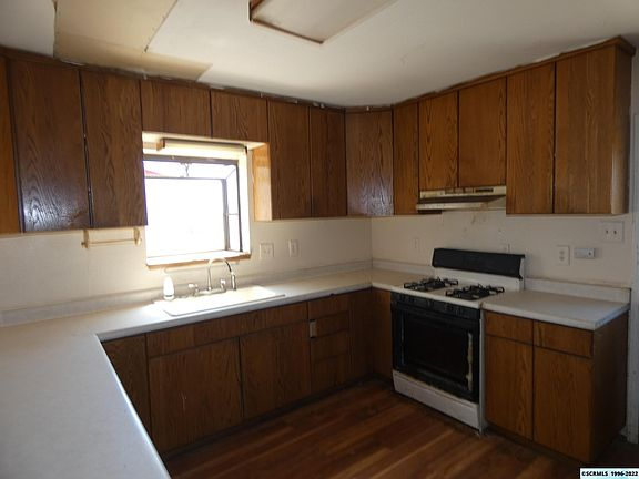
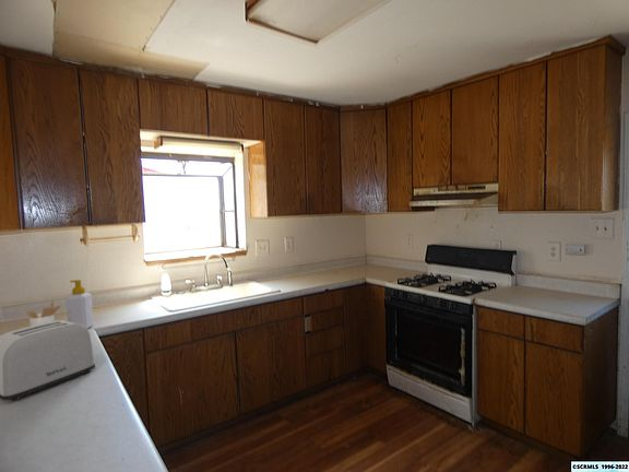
+ soap bottle [66,279,94,329]
+ utensil holder [25,300,62,327]
+ toaster [0,319,96,402]
